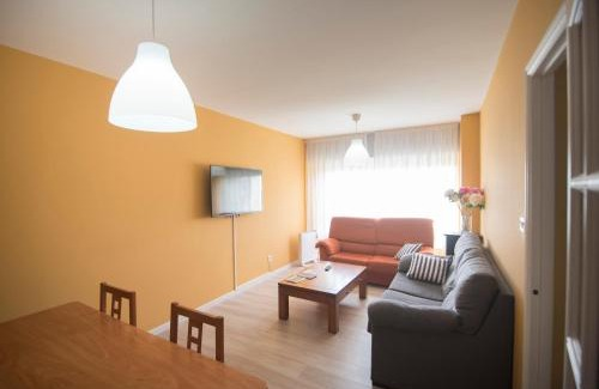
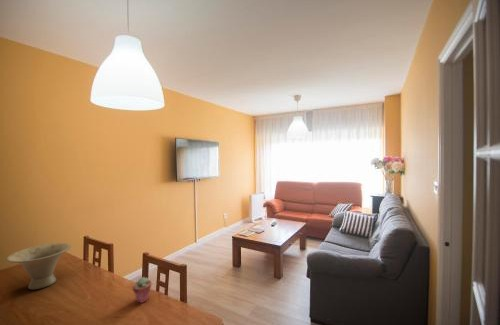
+ bowl [6,242,72,290]
+ potted succulent [131,276,153,304]
